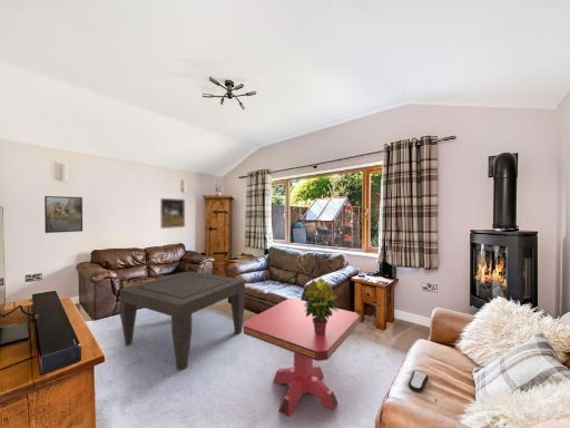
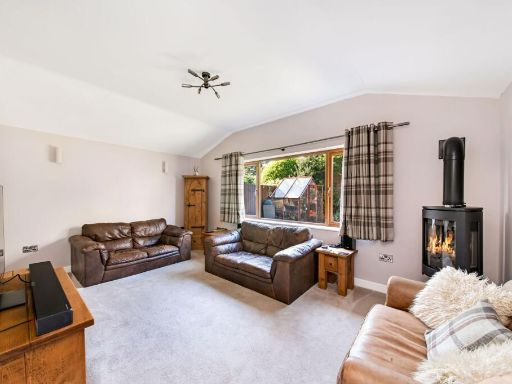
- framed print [159,197,186,230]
- side table [243,298,361,418]
- remote control [407,369,430,393]
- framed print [43,195,83,234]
- coffee table [119,270,246,371]
- potted plant [303,276,338,335]
